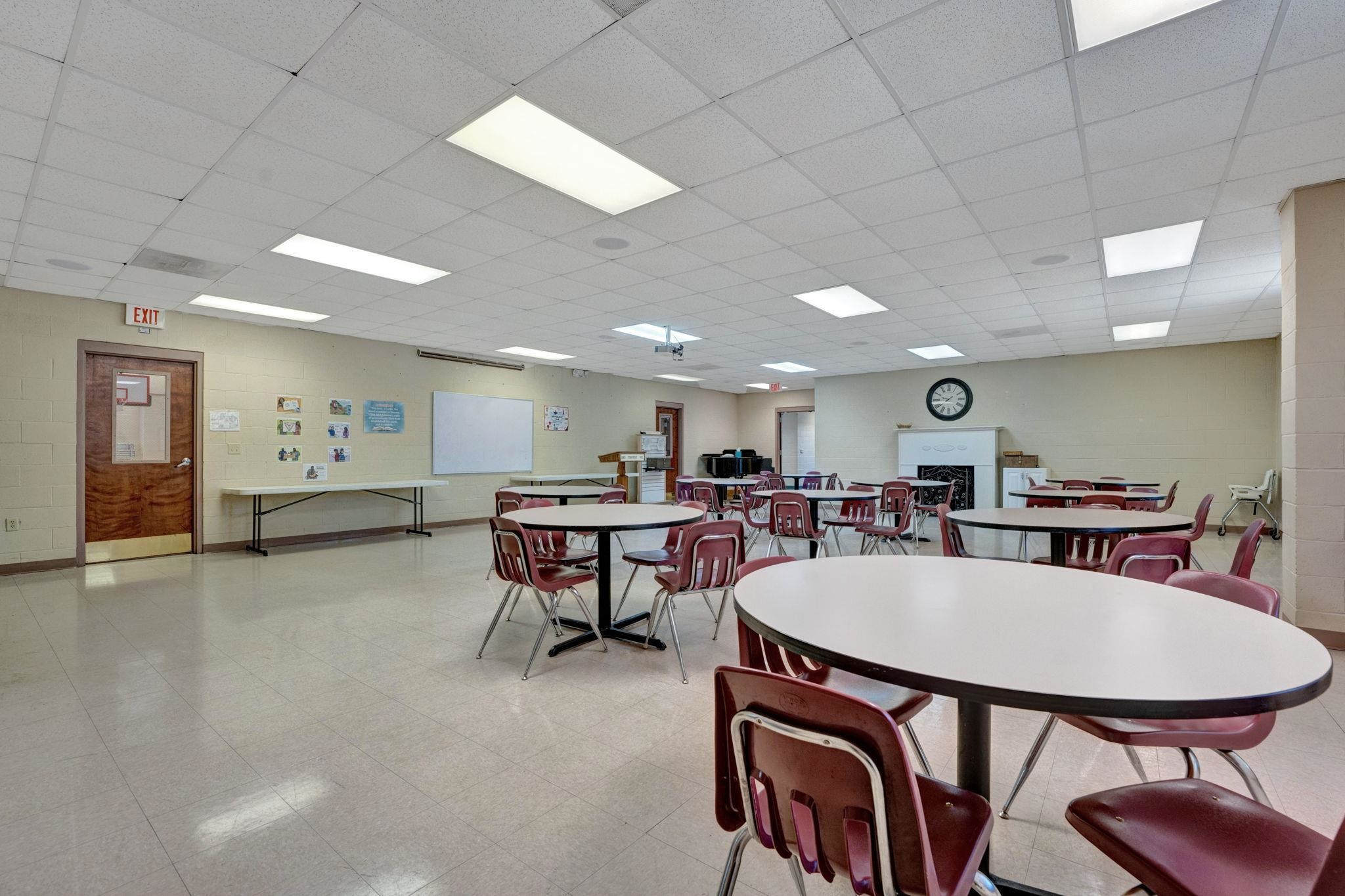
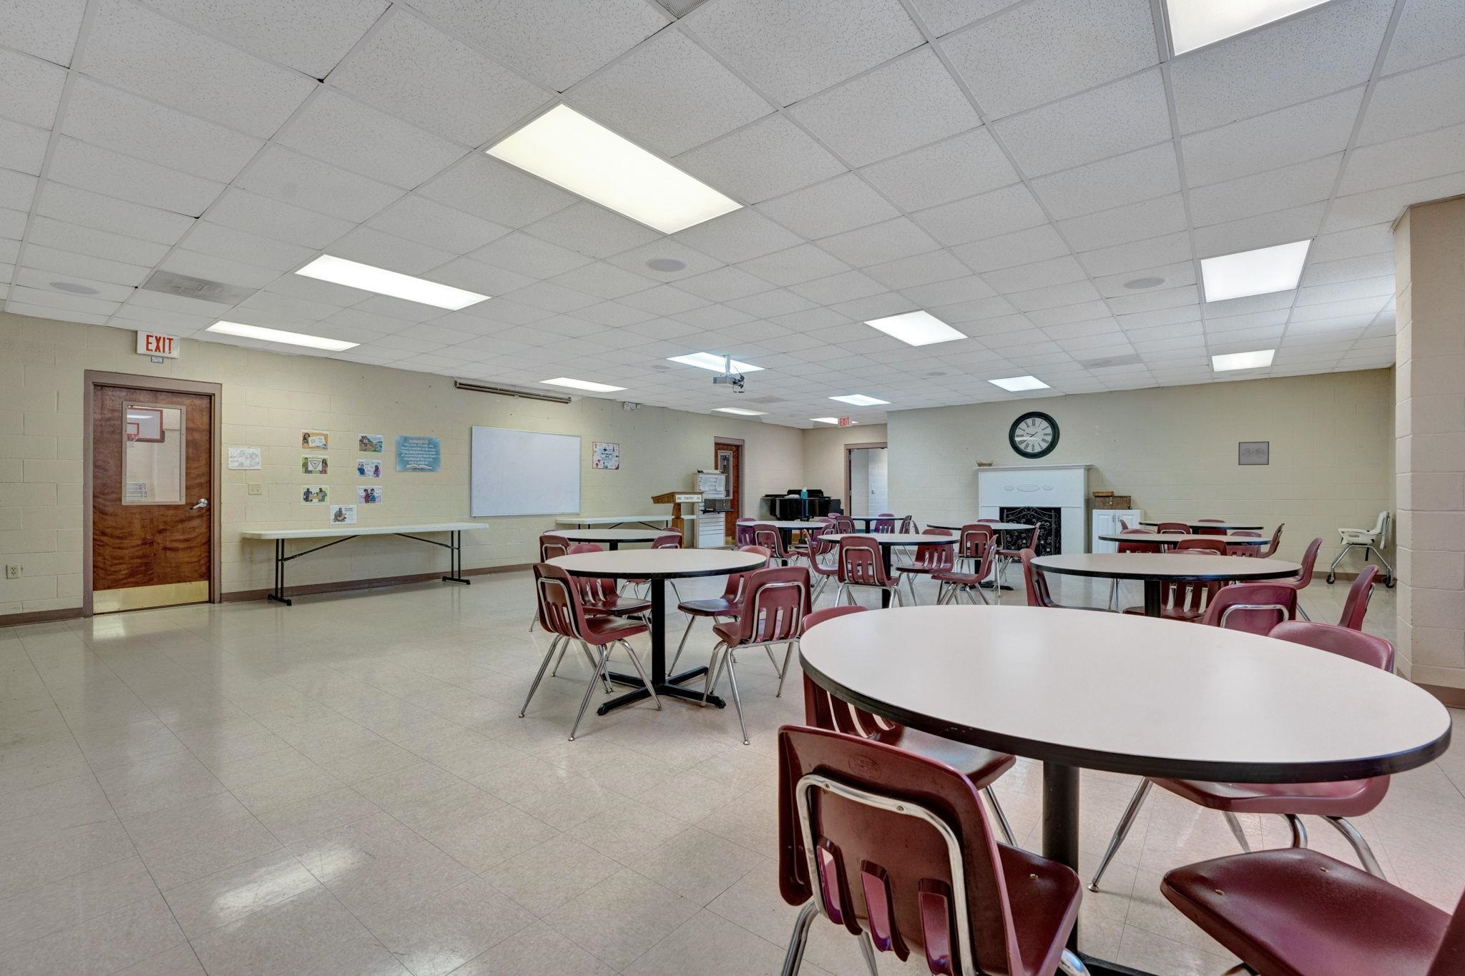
+ wall art [1237,440,1270,465]
